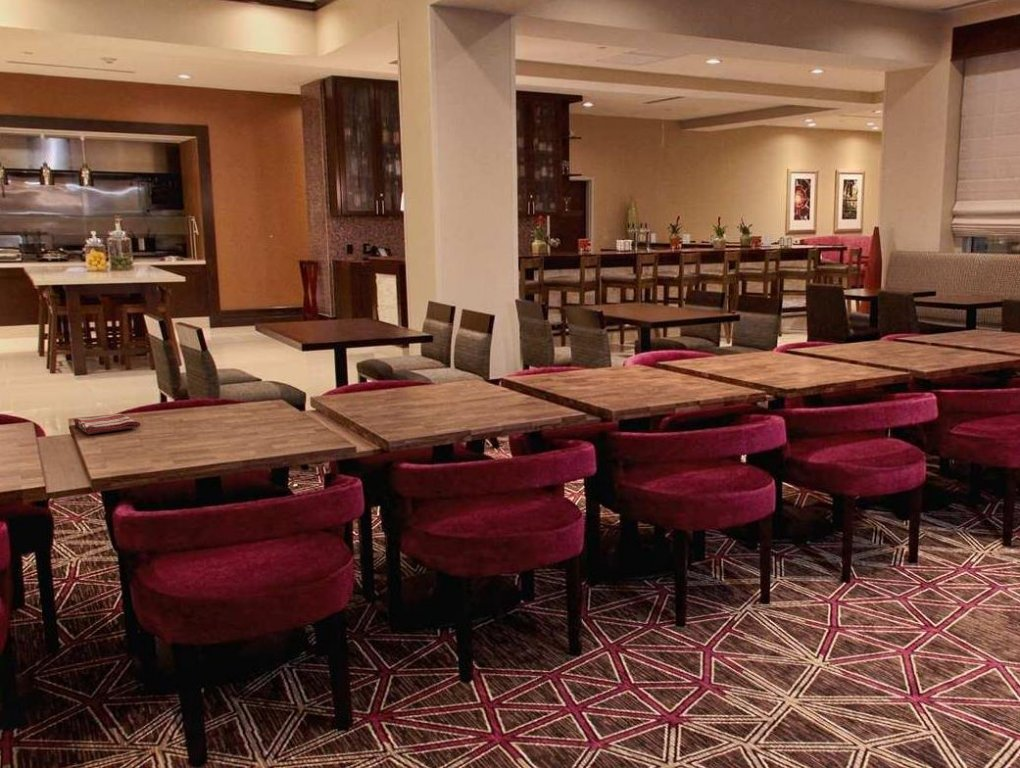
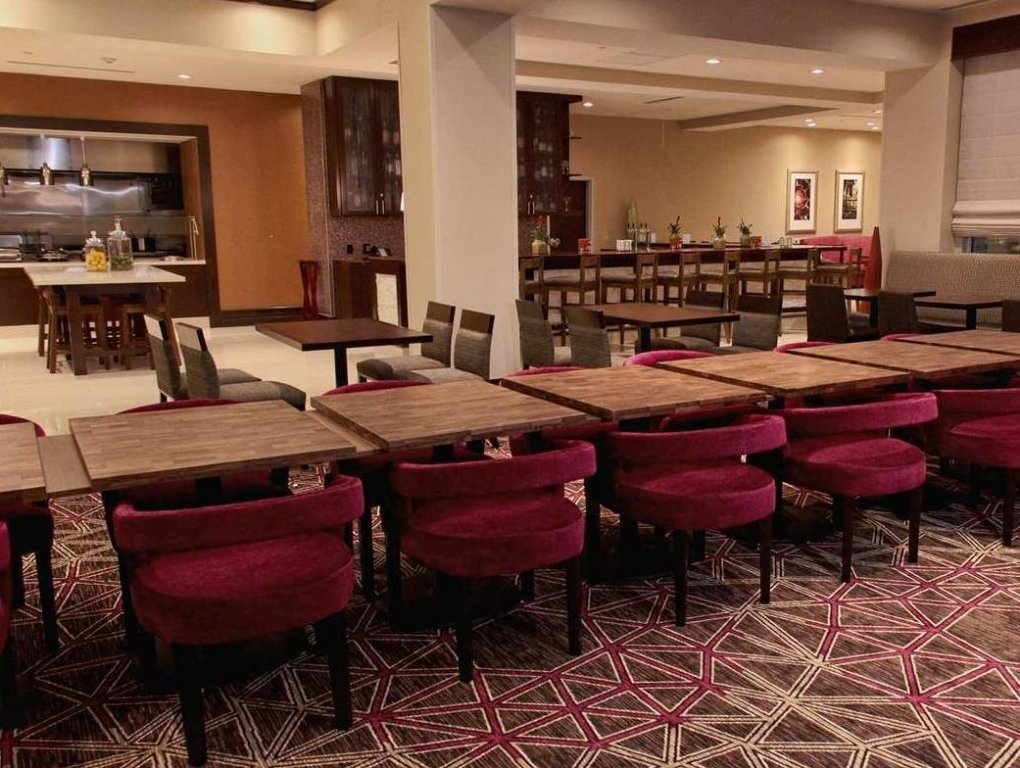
- dish towel [73,413,142,435]
